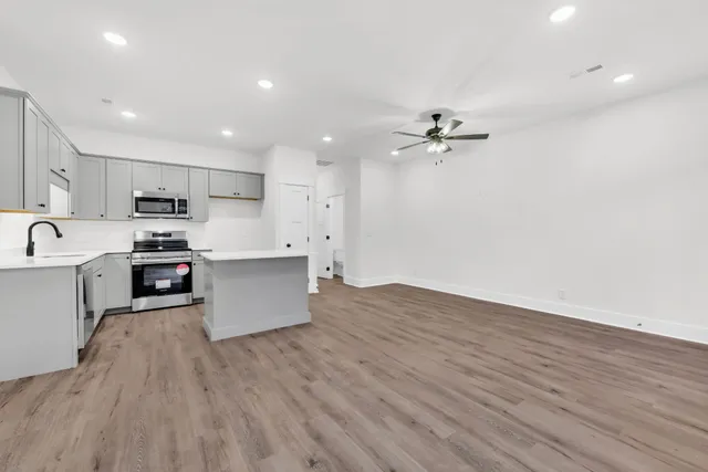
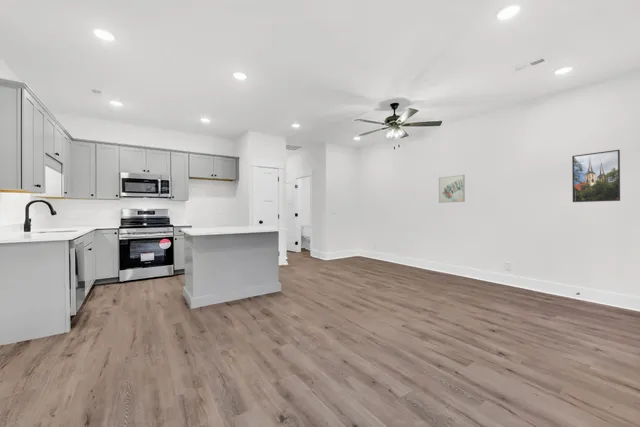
+ wall art [438,174,466,204]
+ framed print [571,149,621,203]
